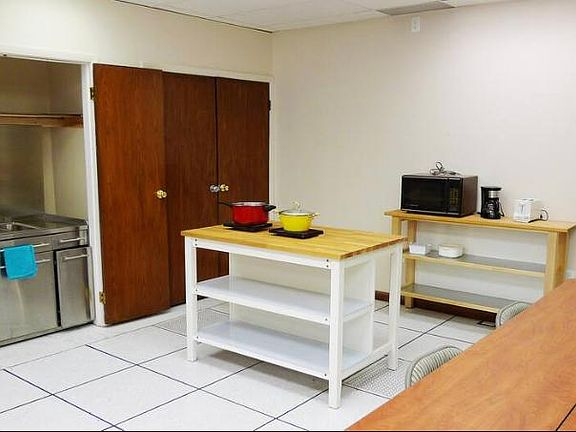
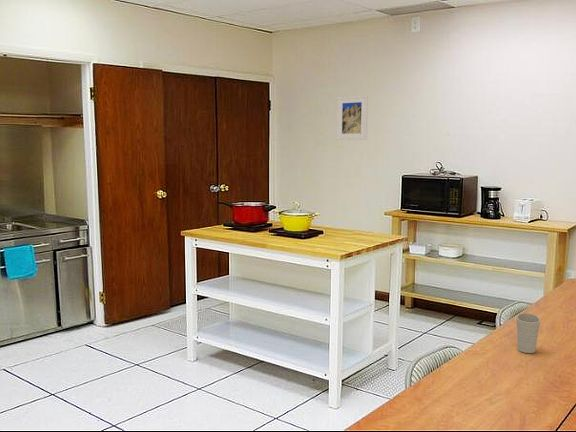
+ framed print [336,95,369,141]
+ cup [516,312,541,354]
